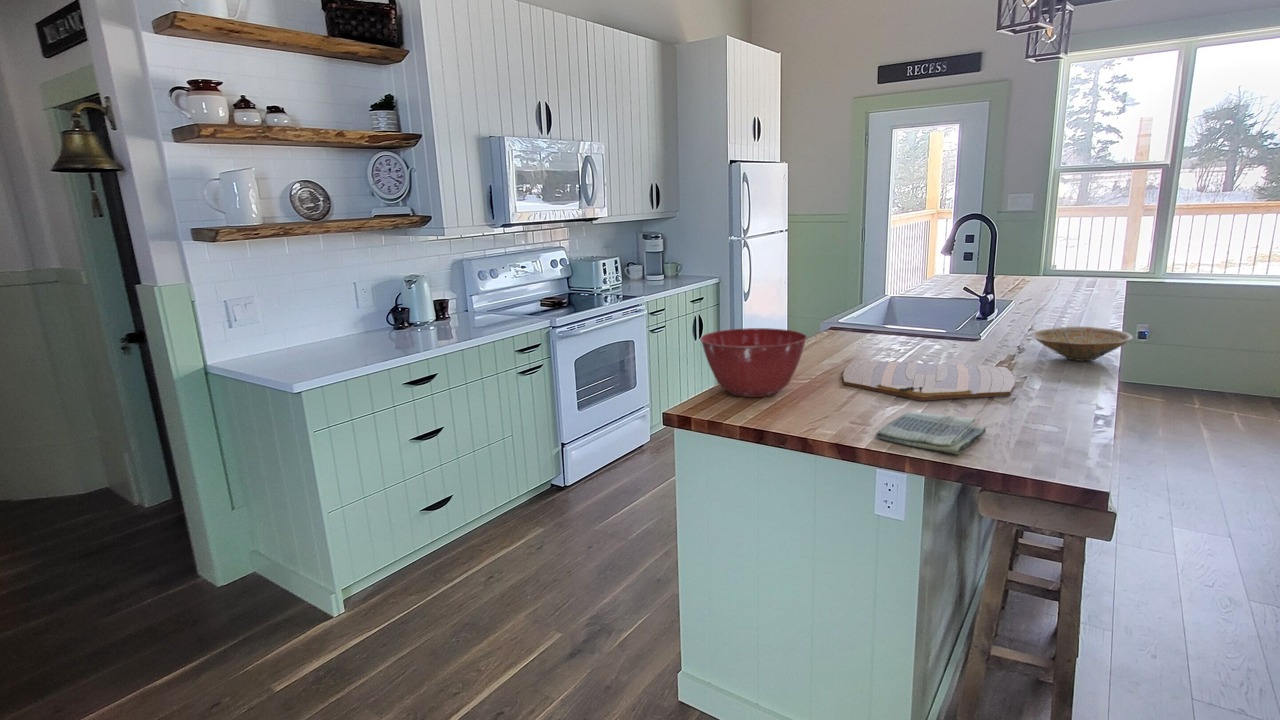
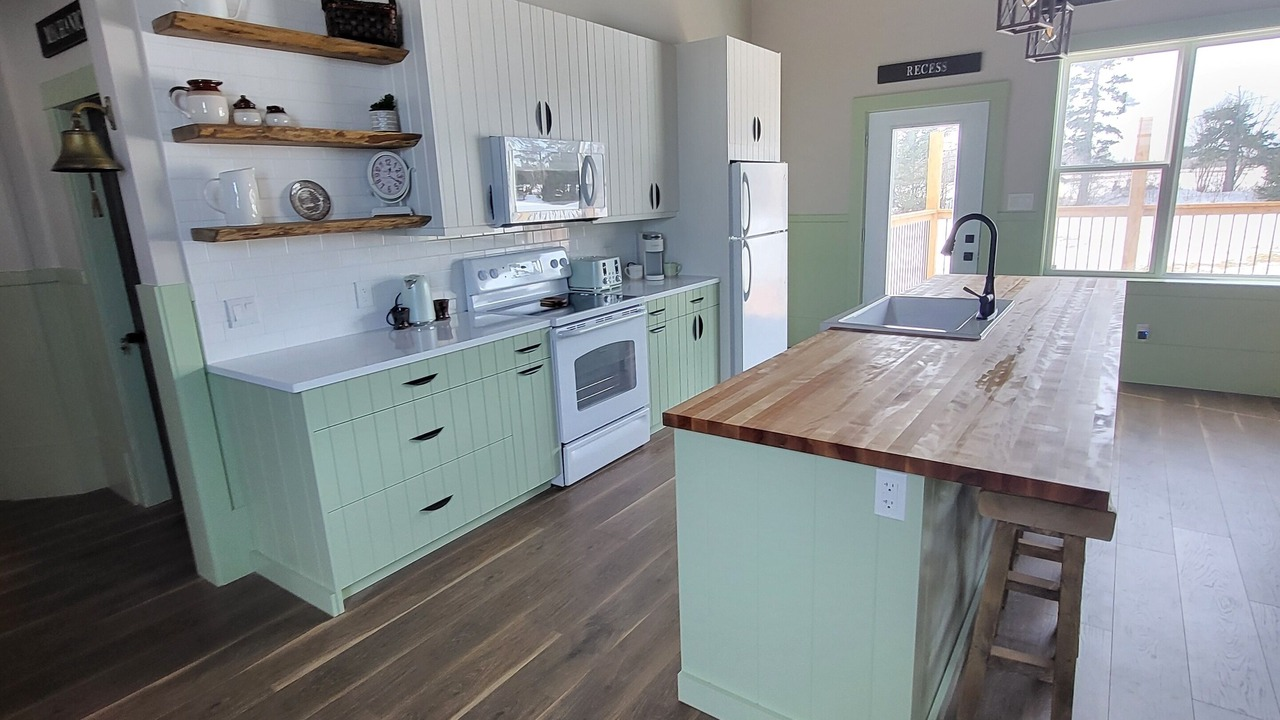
- cutting board [842,359,1016,402]
- mixing bowl [699,327,808,398]
- dish towel [875,411,987,456]
- bowl [1029,326,1134,362]
